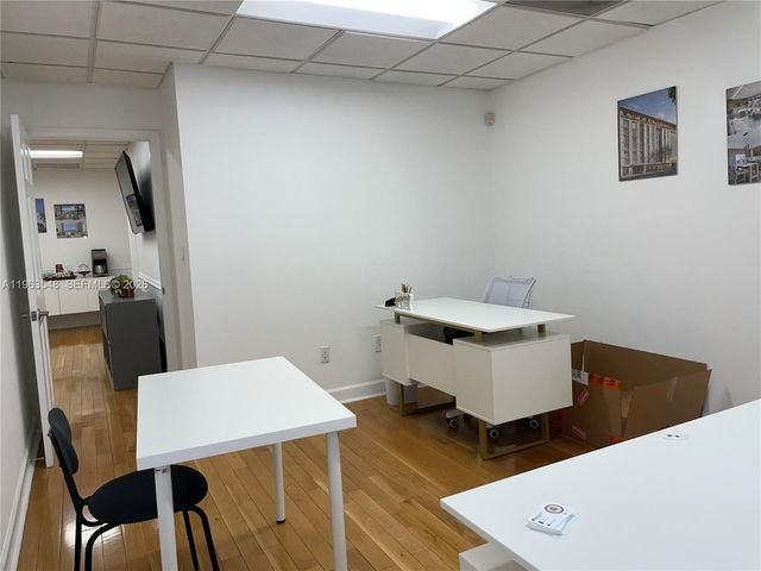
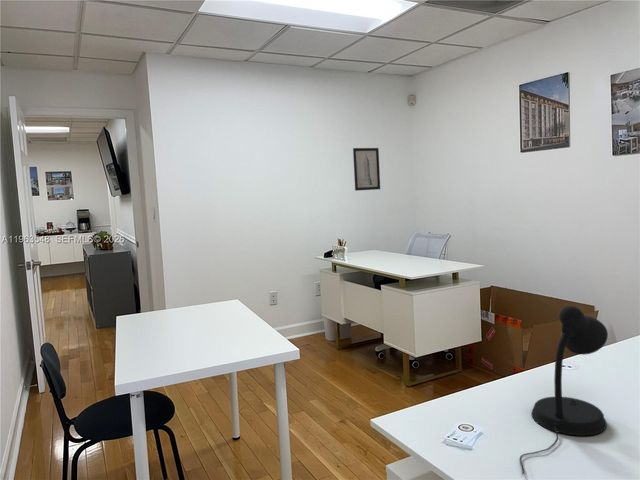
+ desk lamp [519,305,609,475]
+ wall art [352,147,381,191]
